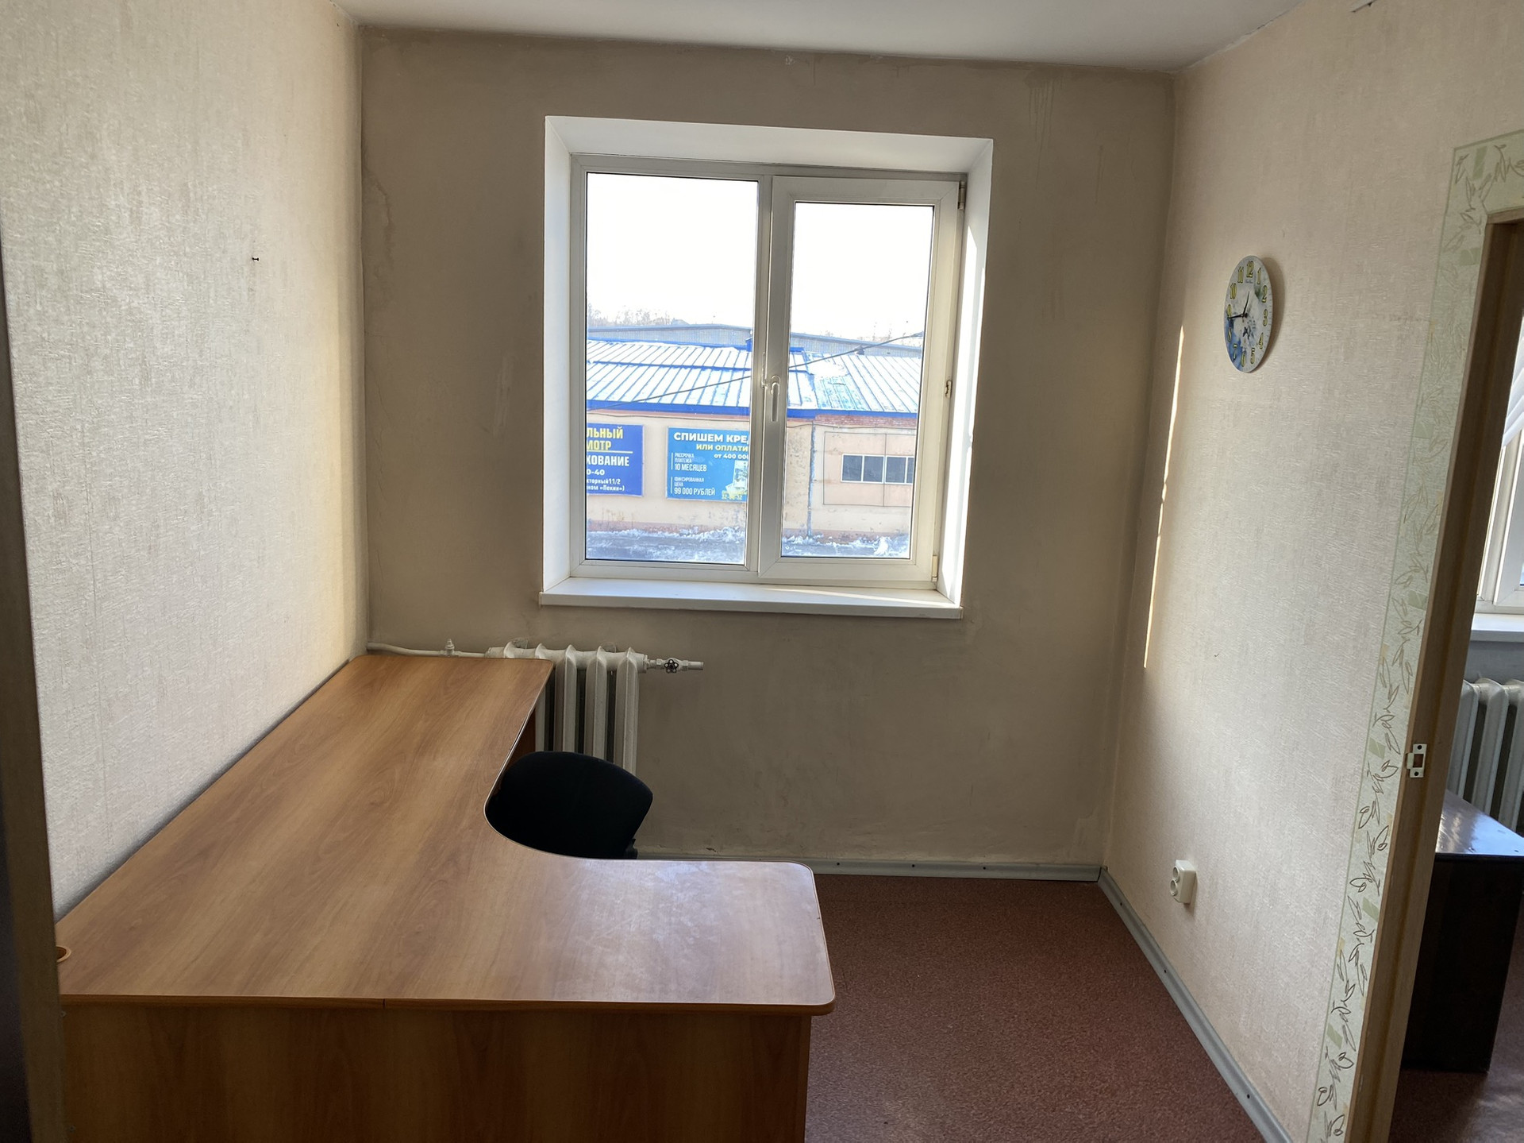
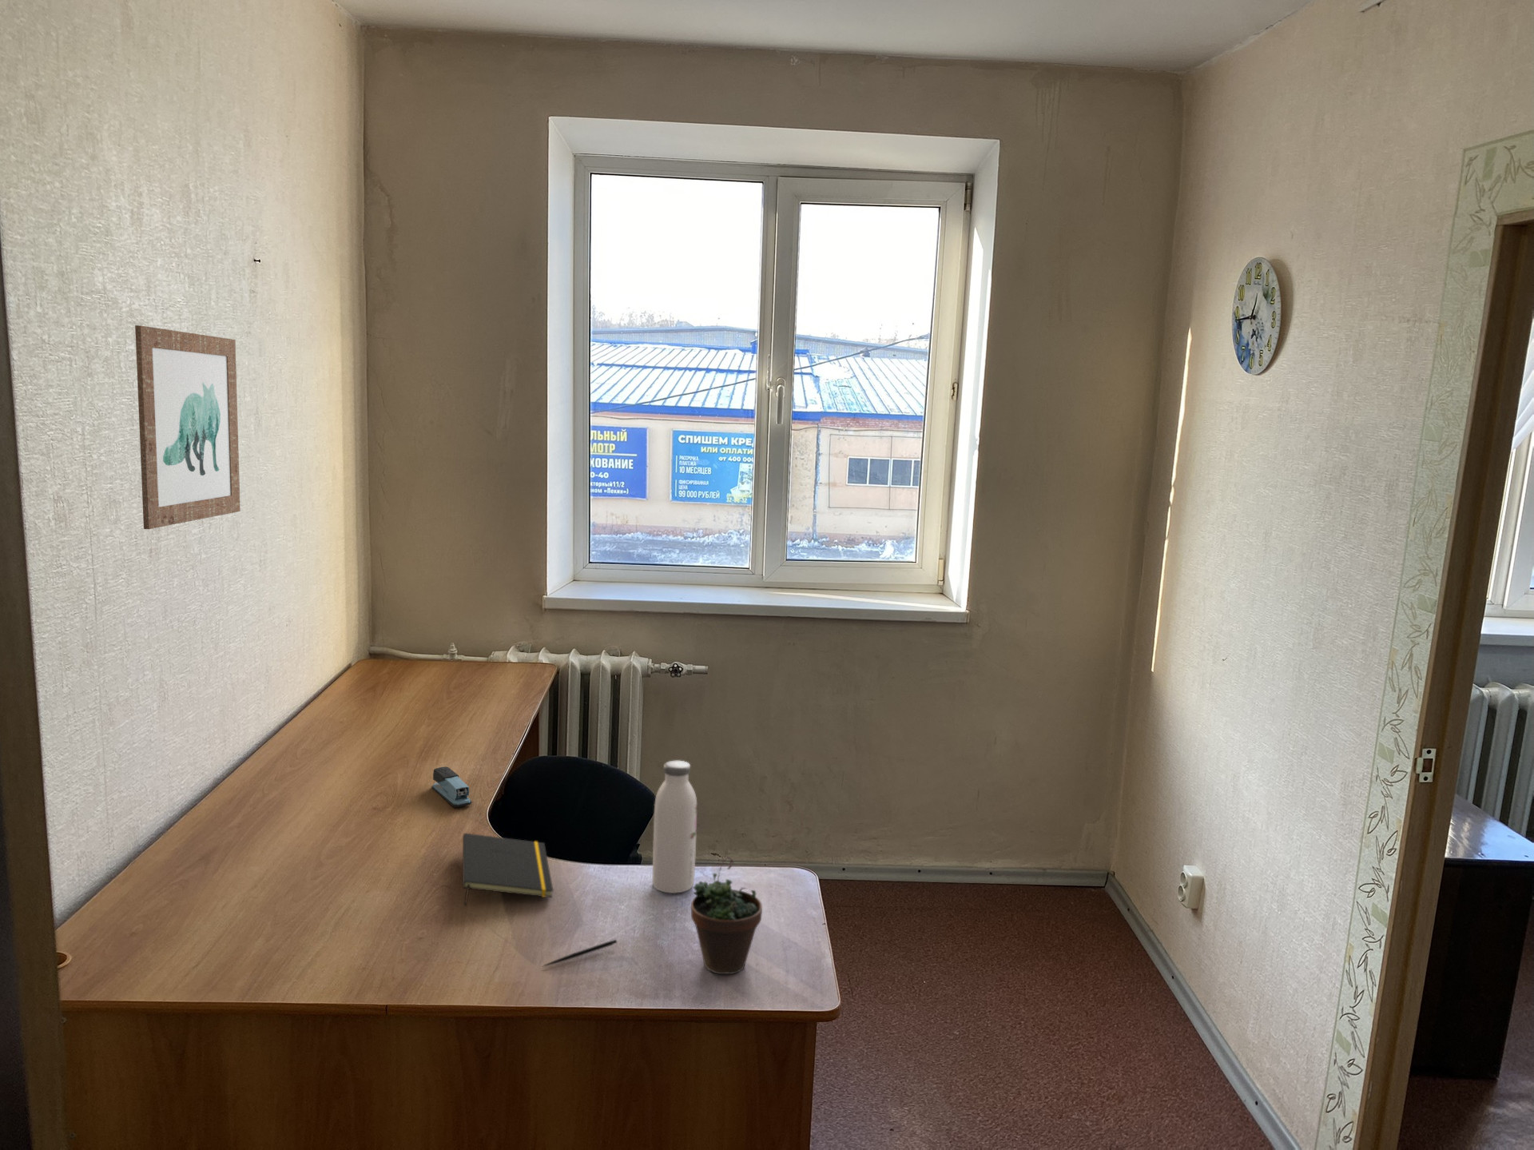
+ notepad [461,832,554,907]
+ water bottle [652,760,697,894]
+ stapler [431,766,472,808]
+ pen [541,939,617,968]
+ succulent plant [691,856,763,975]
+ wall art [134,325,242,530]
